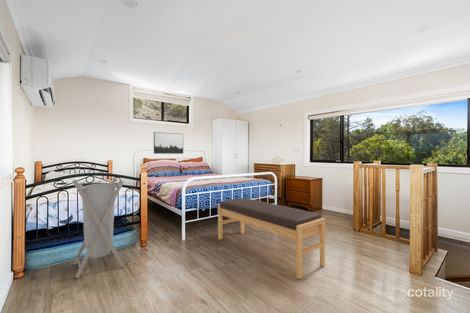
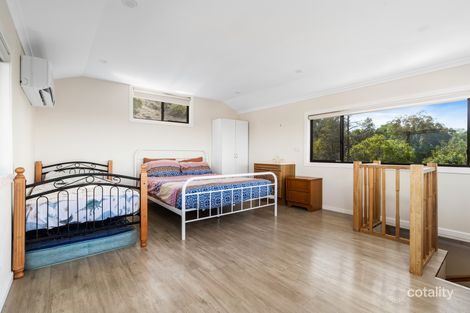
- wall art [153,131,184,155]
- laundry hamper [72,177,125,279]
- bench [217,197,326,280]
